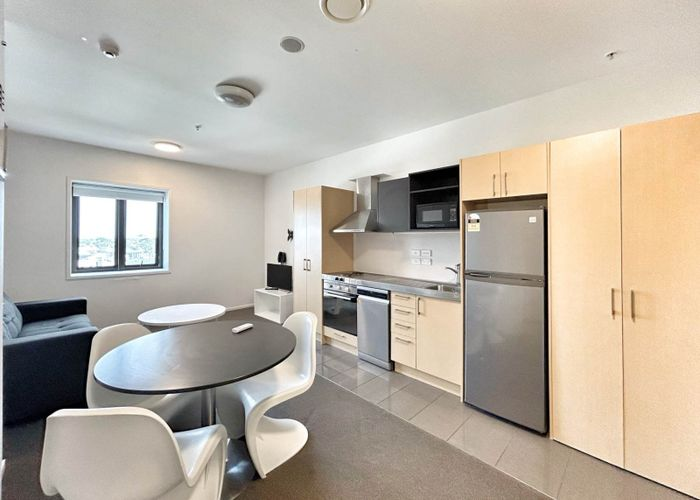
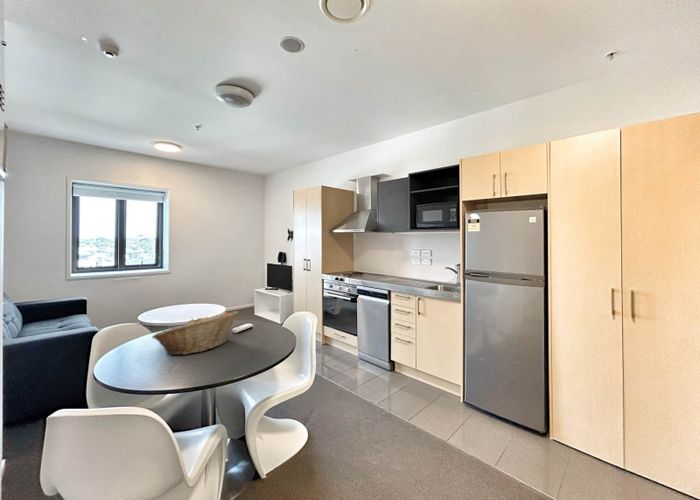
+ fruit basket [151,310,239,356]
